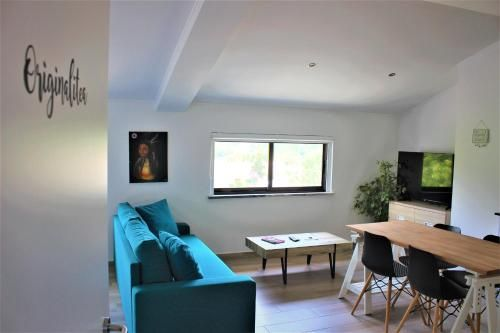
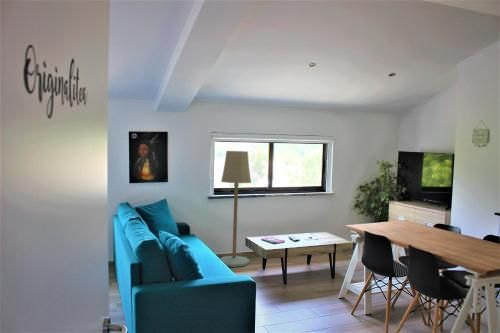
+ floor lamp [219,150,252,268]
